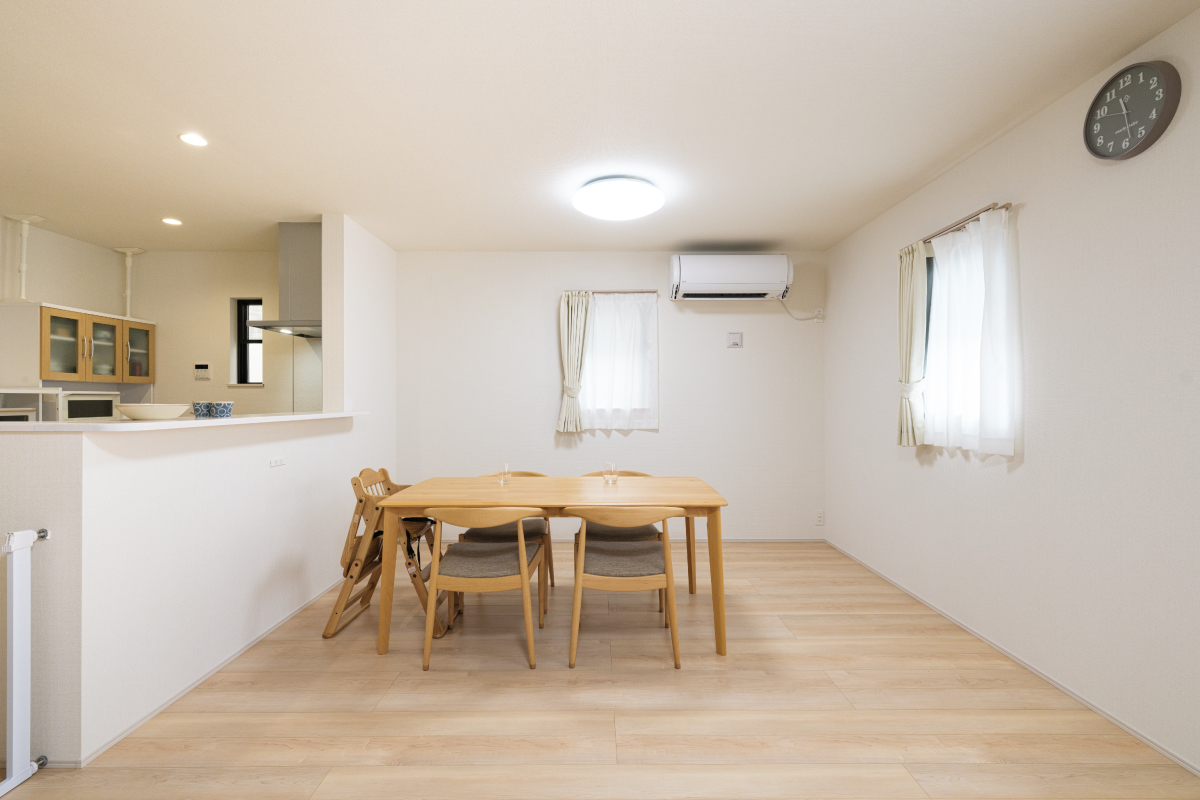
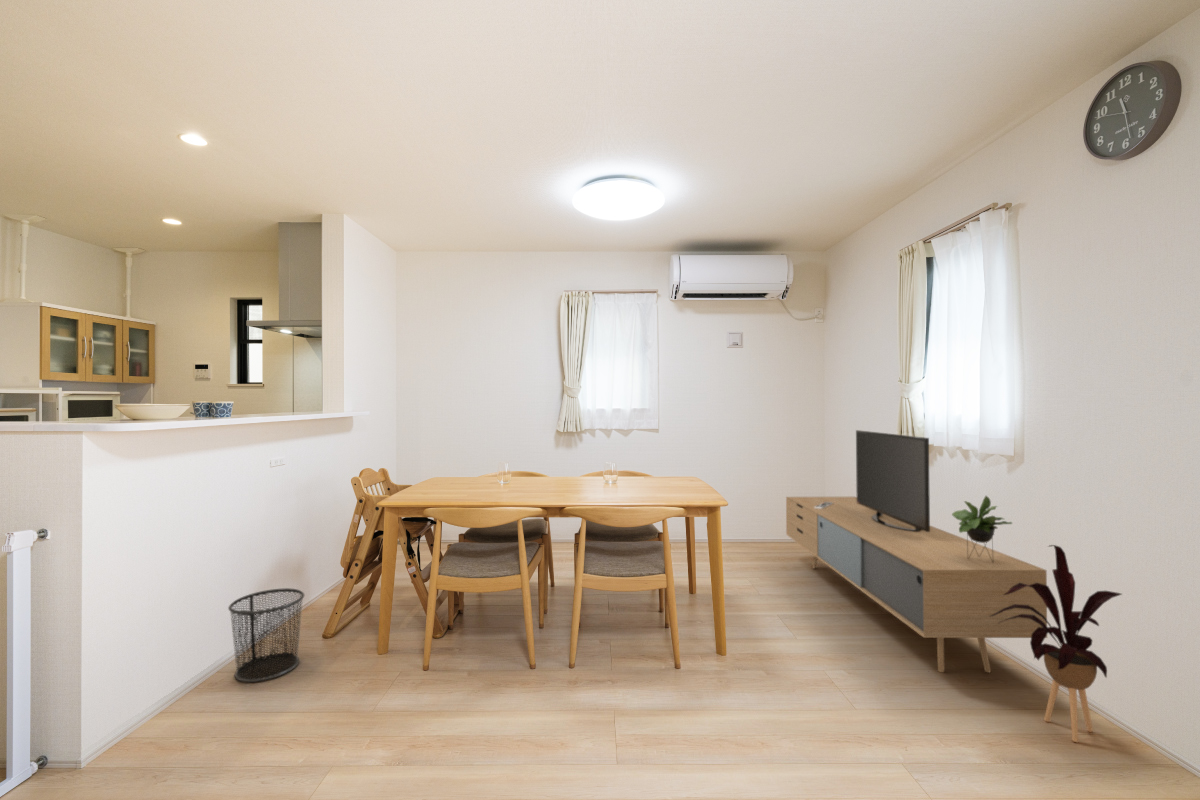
+ house plant [989,544,1123,743]
+ media console [785,429,1048,674]
+ waste bin [227,587,305,683]
